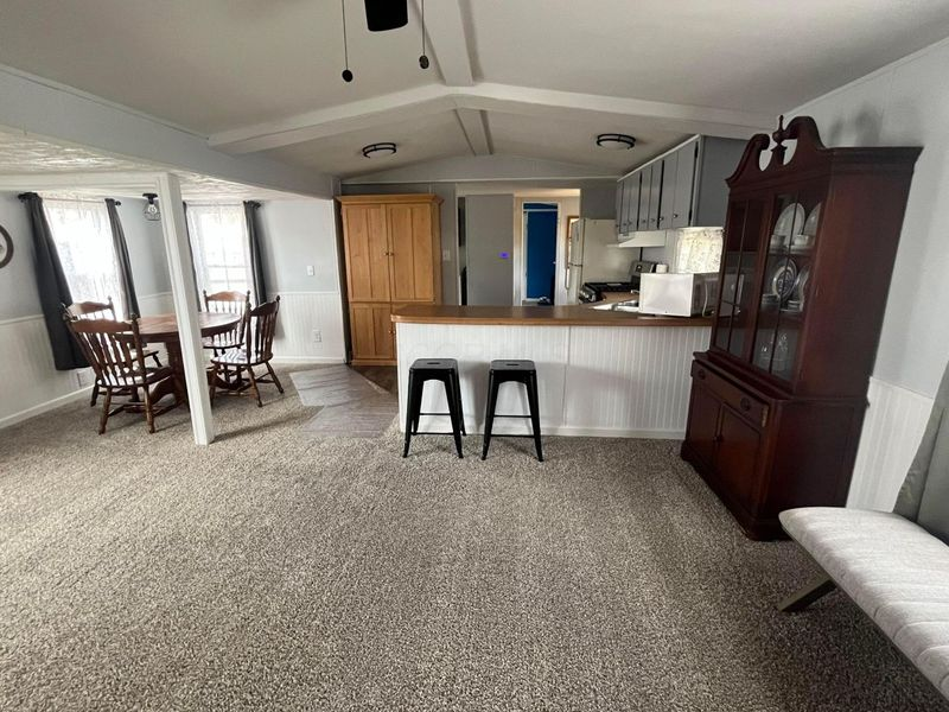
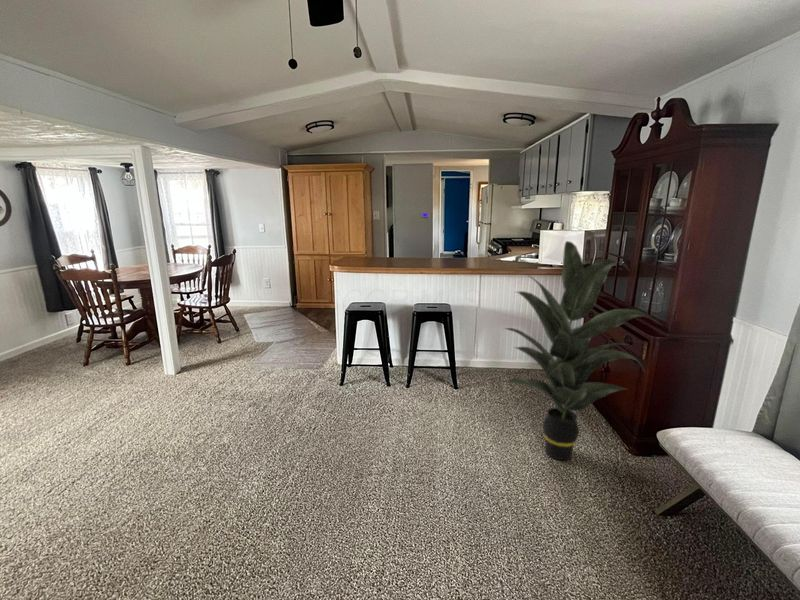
+ indoor plant [503,240,663,461]
